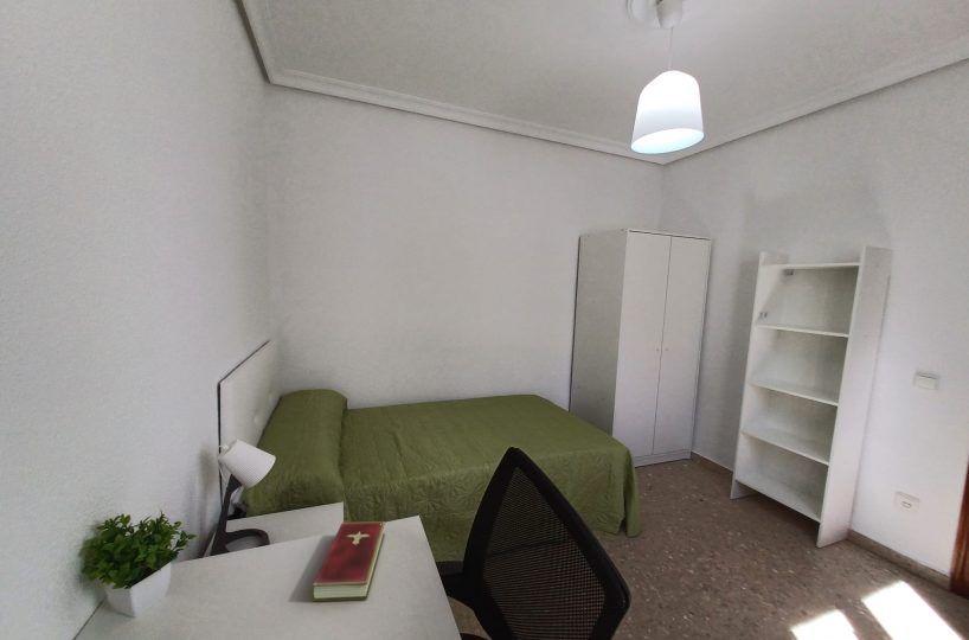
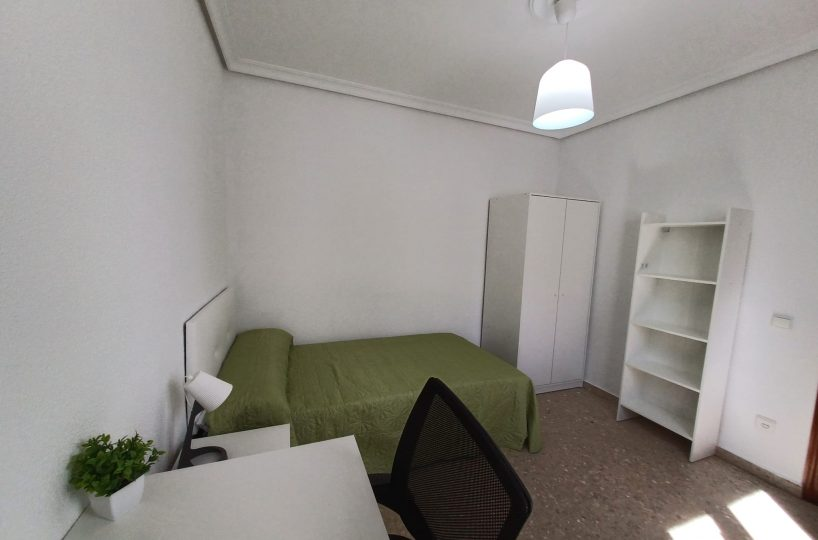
- hardcover book [310,520,386,603]
